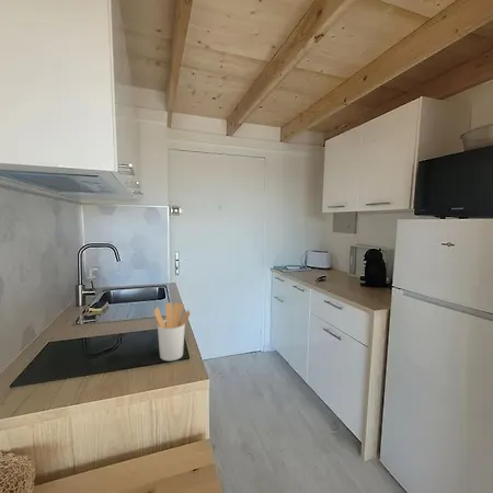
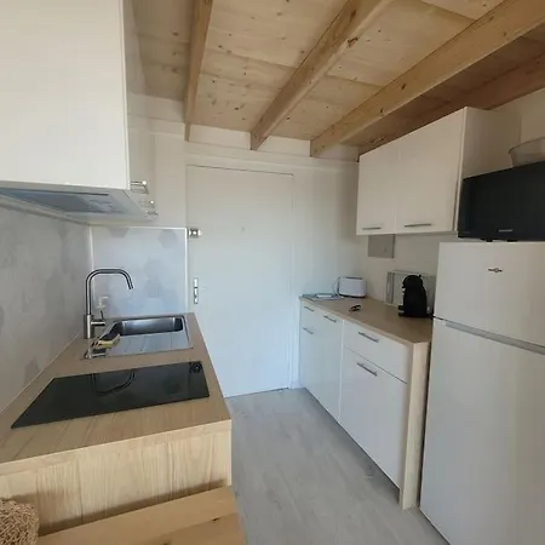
- utensil holder [152,301,192,362]
